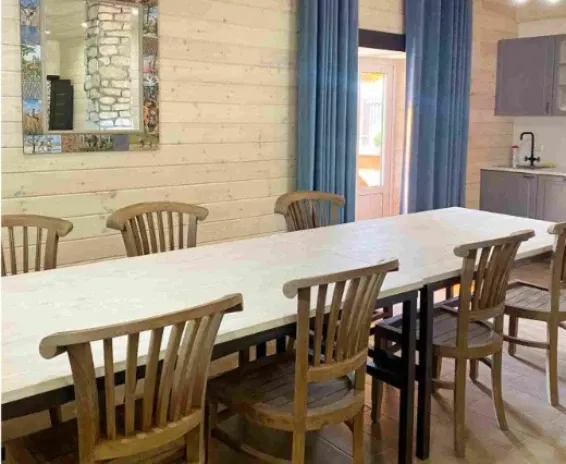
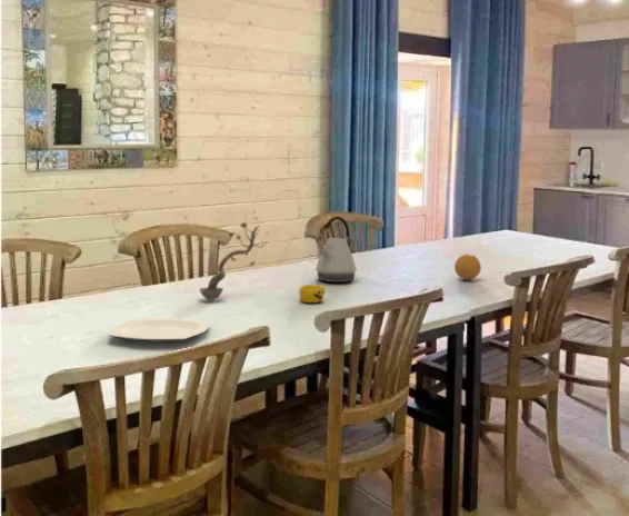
+ plate [107,317,210,344]
+ cup [298,284,326,304]
+ fruit [453,254,482,280]
+ plant [198,212,268,301]
+ kettle [314,215,358,284]
